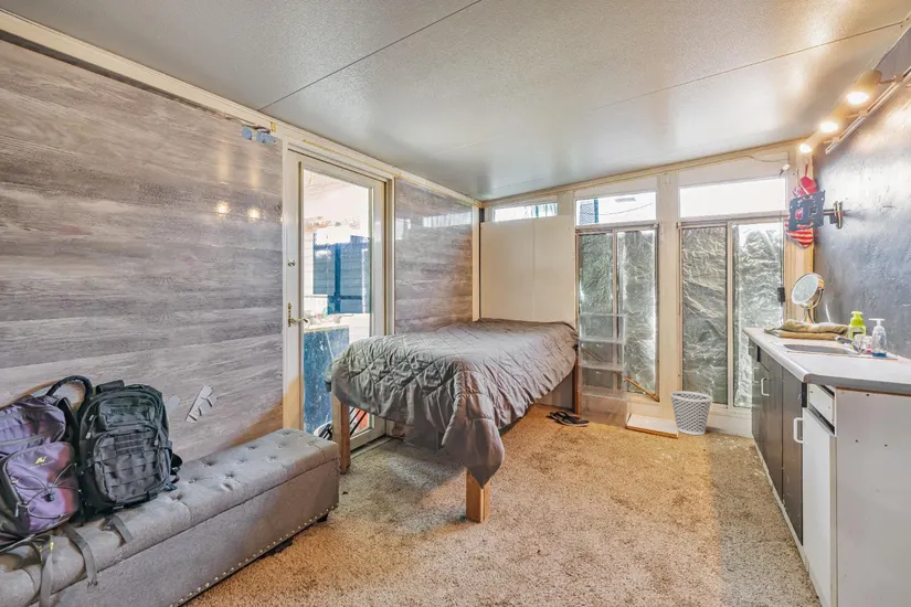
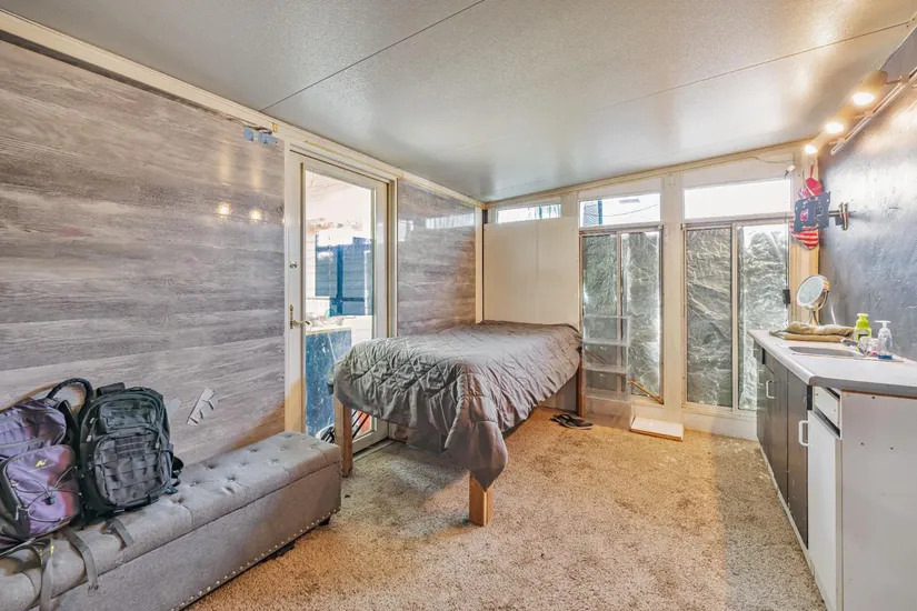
- wastebasket [669,390,713,436]
